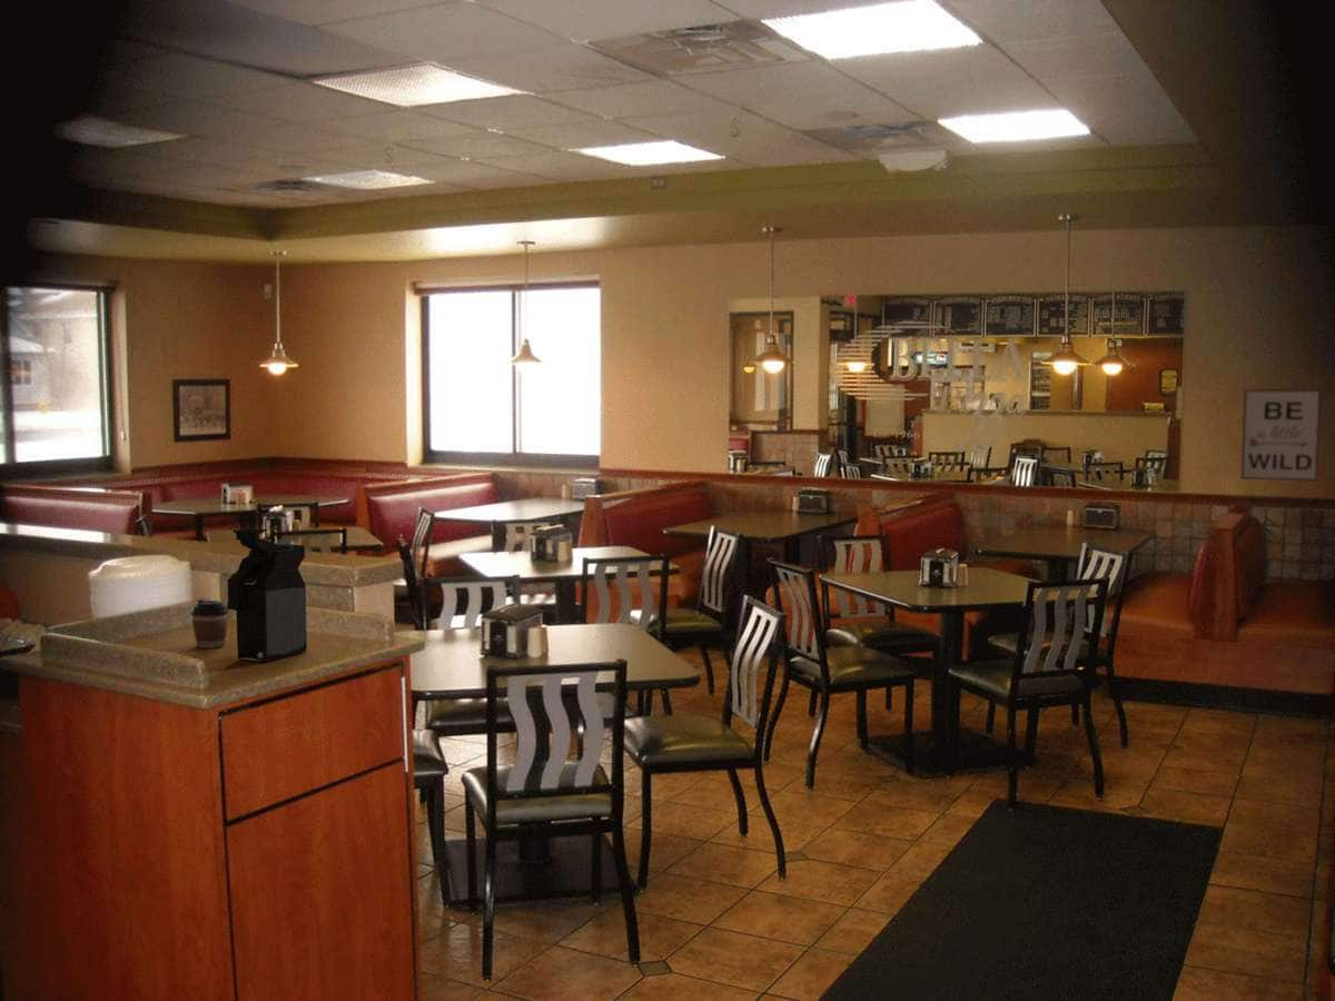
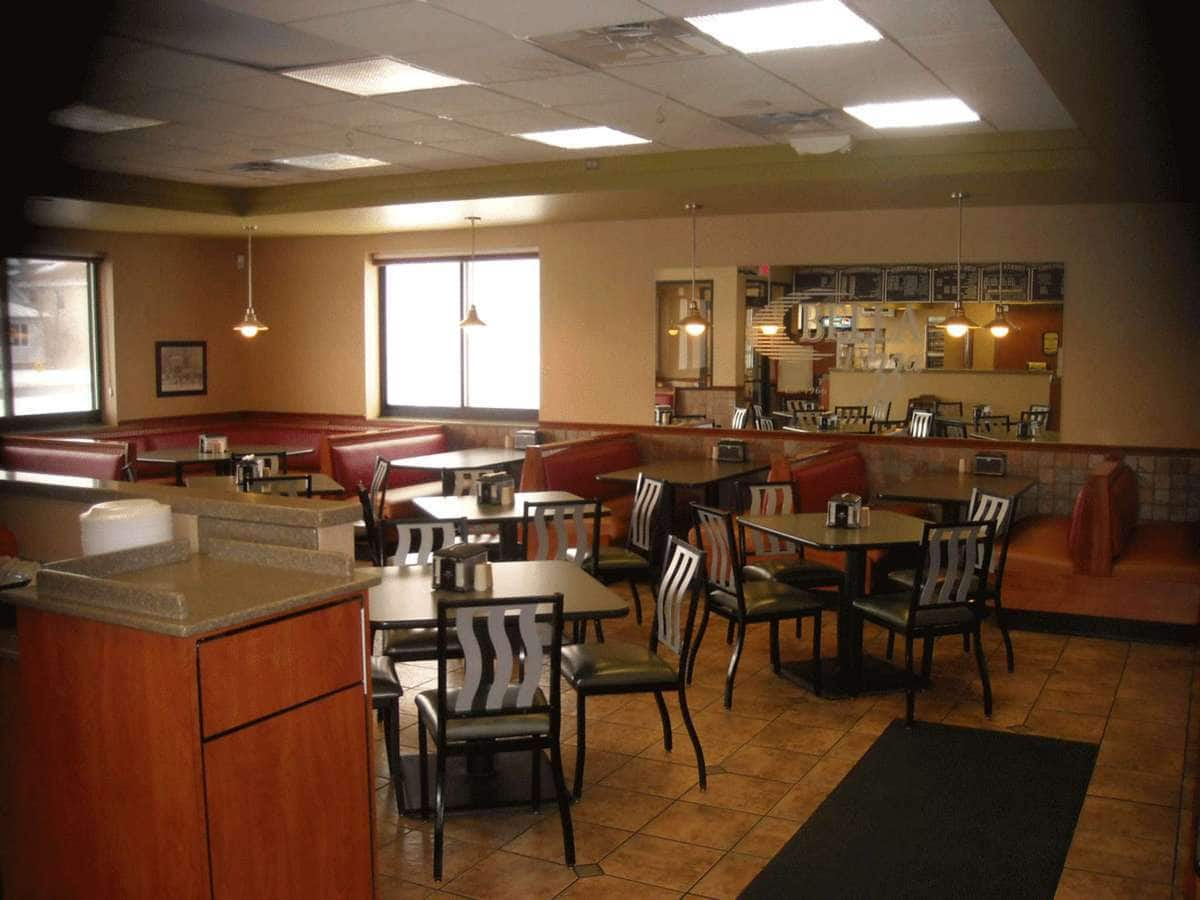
- wall art [1240,388,1322,482]
- coffee cup [190,597,230,650]
- coffee maker [226,527,308,663]
